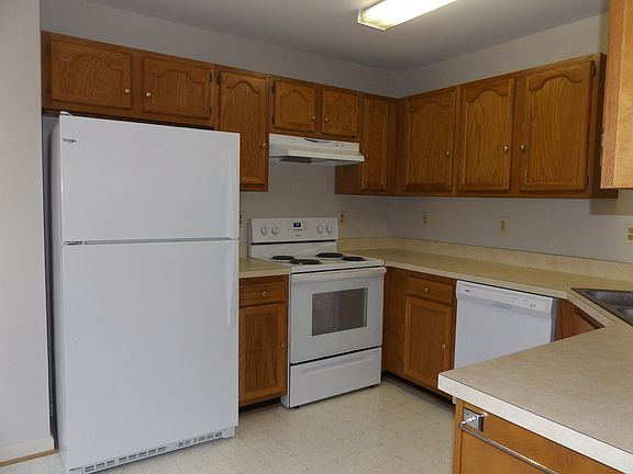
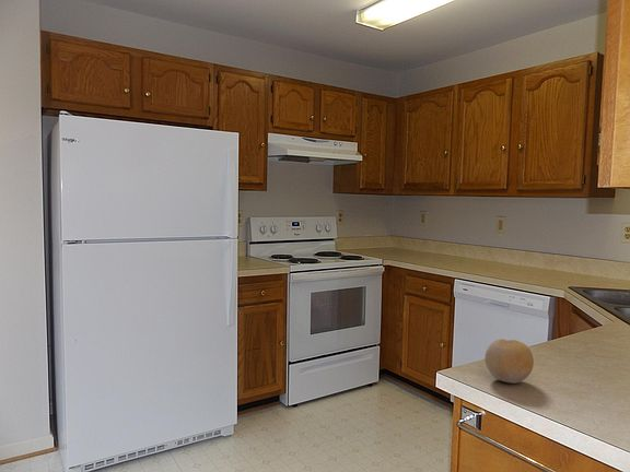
+ fruit [483,338,535,385]
